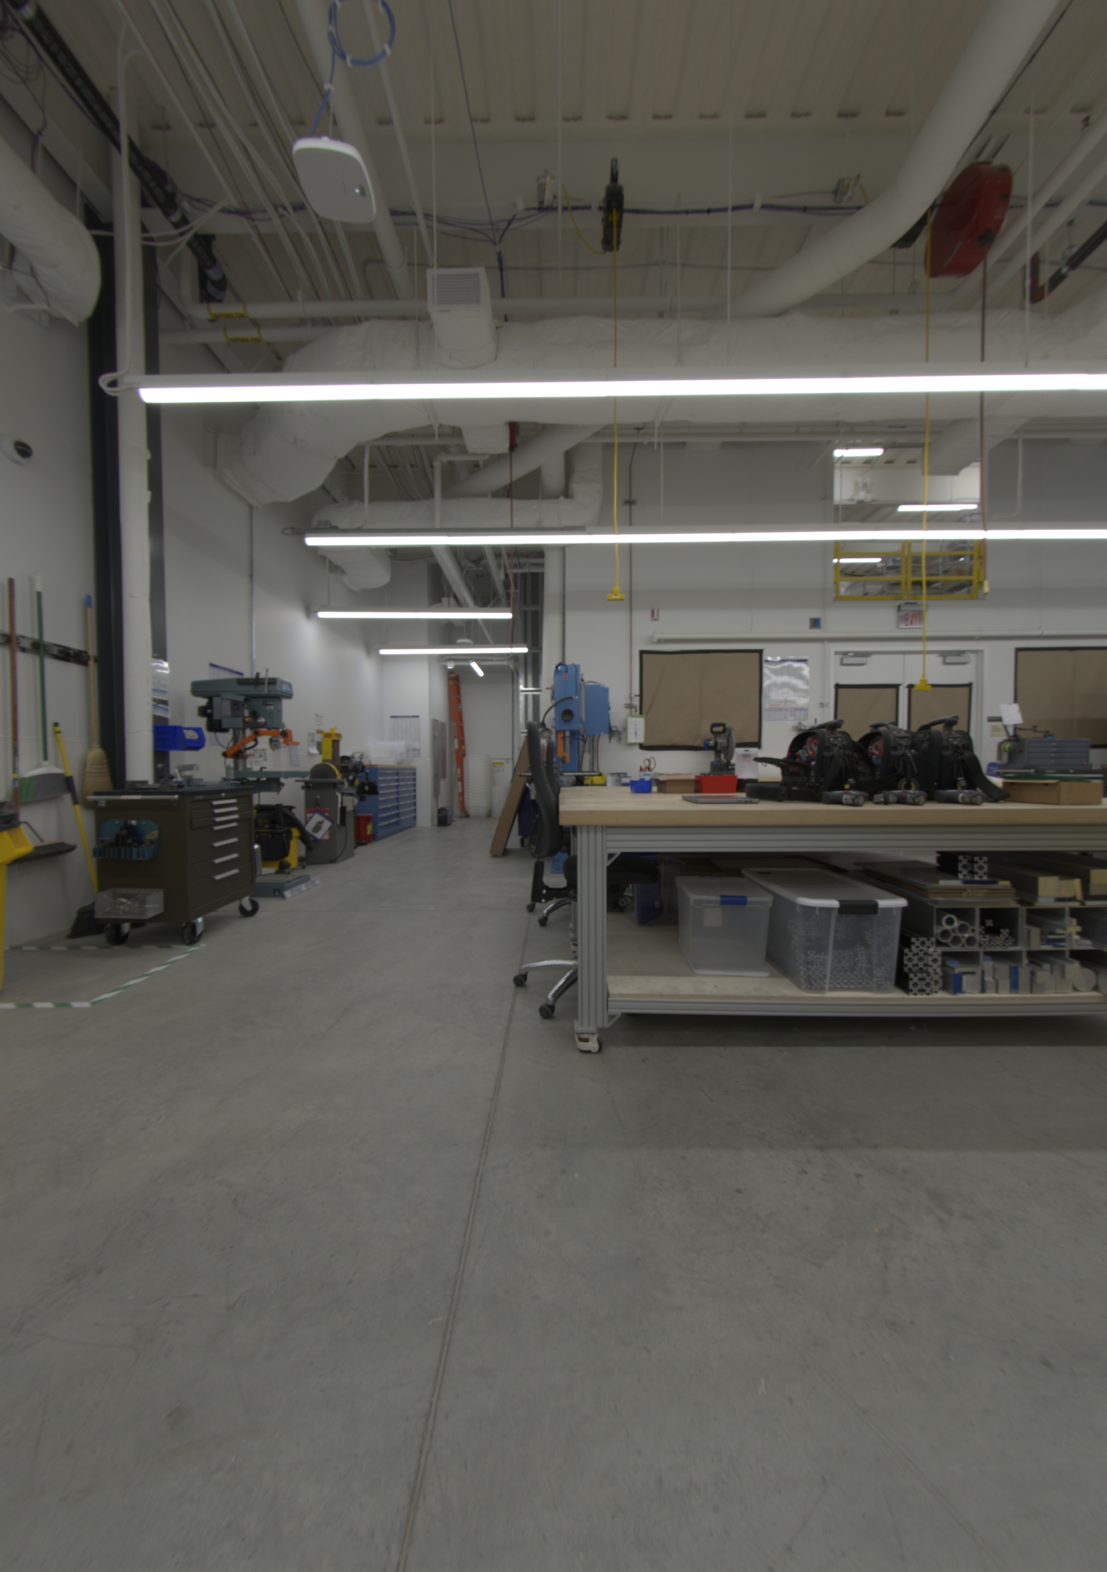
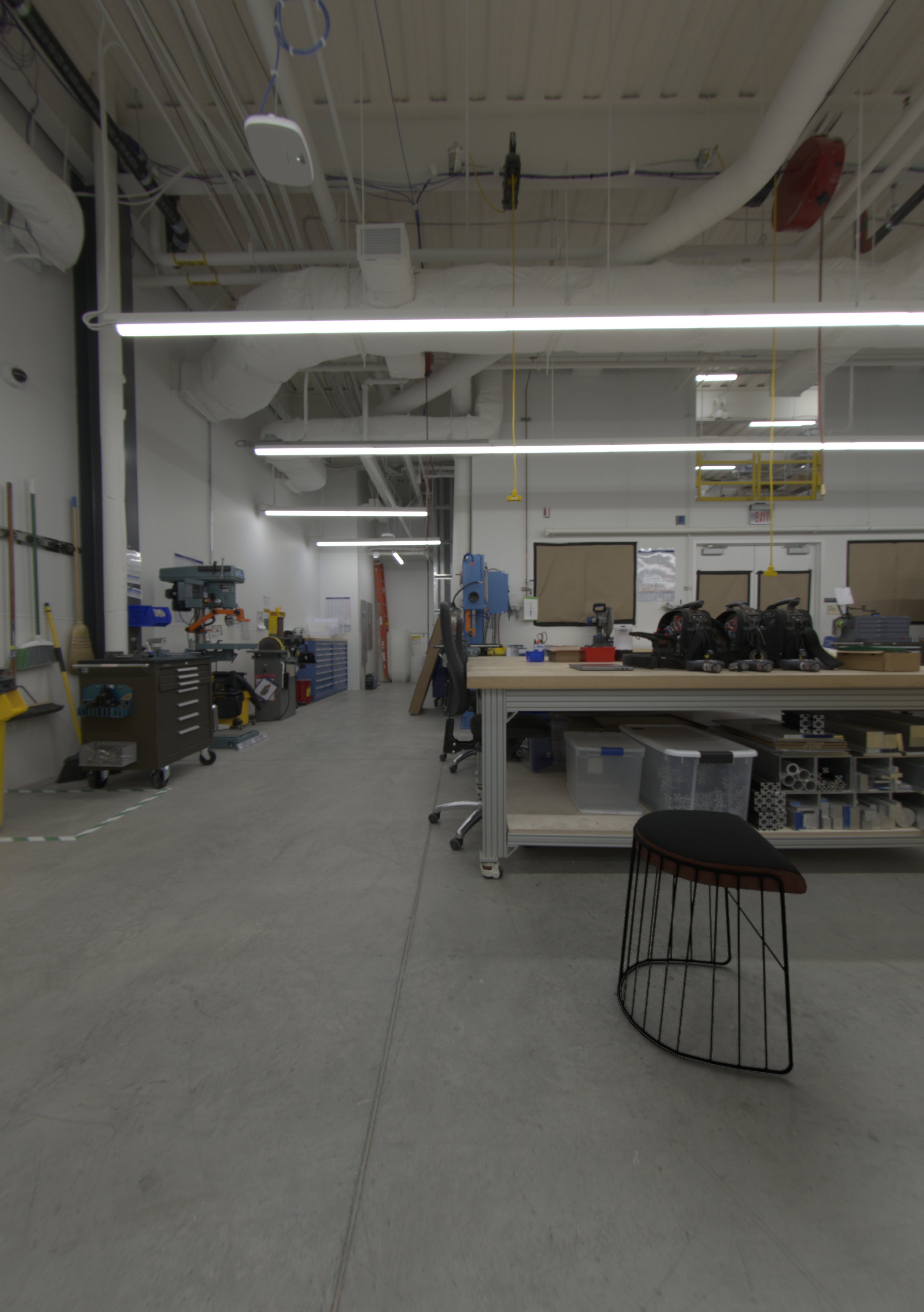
+ stool [617,809,807,1076]
